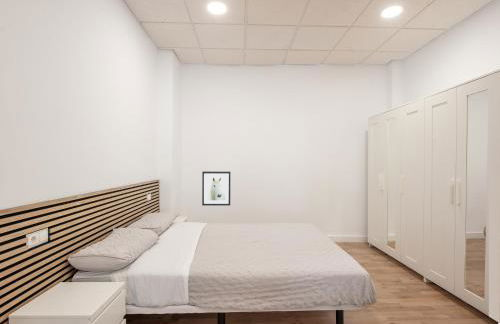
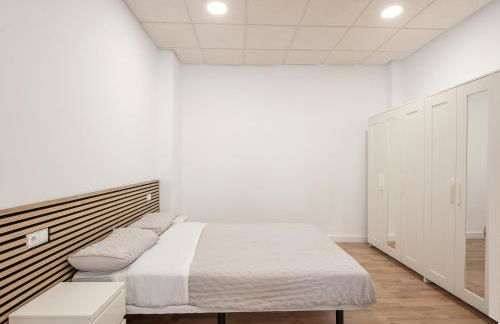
- wall art [201,170,231,207]
